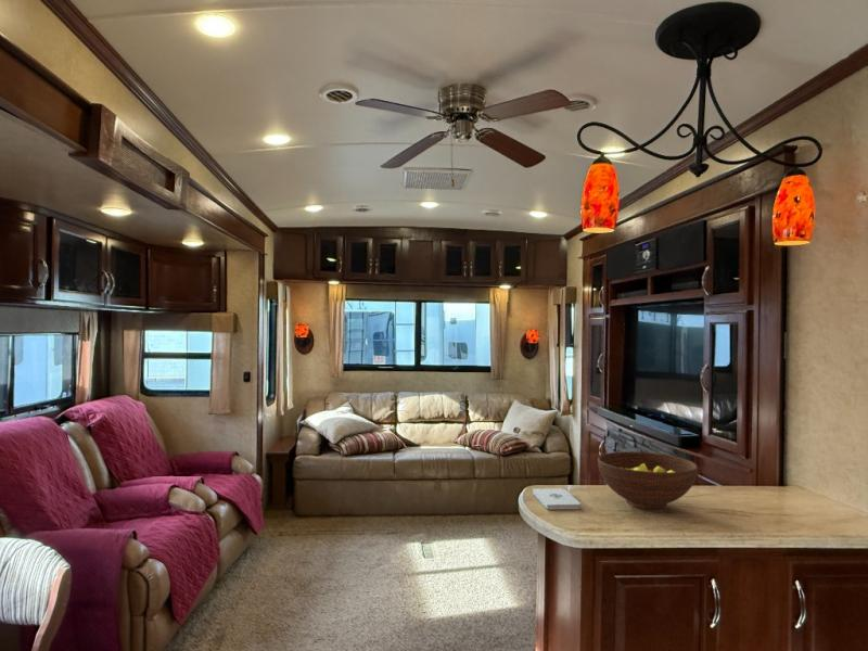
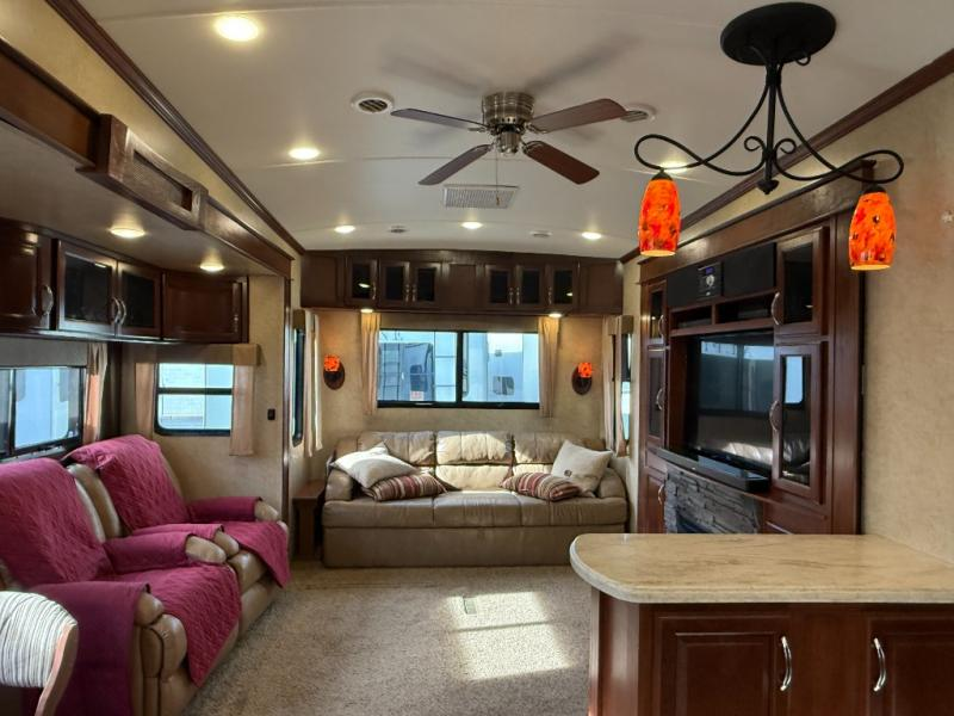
- notepad [532,487,582,510]
- fruit bowl [597,450,699,510]
